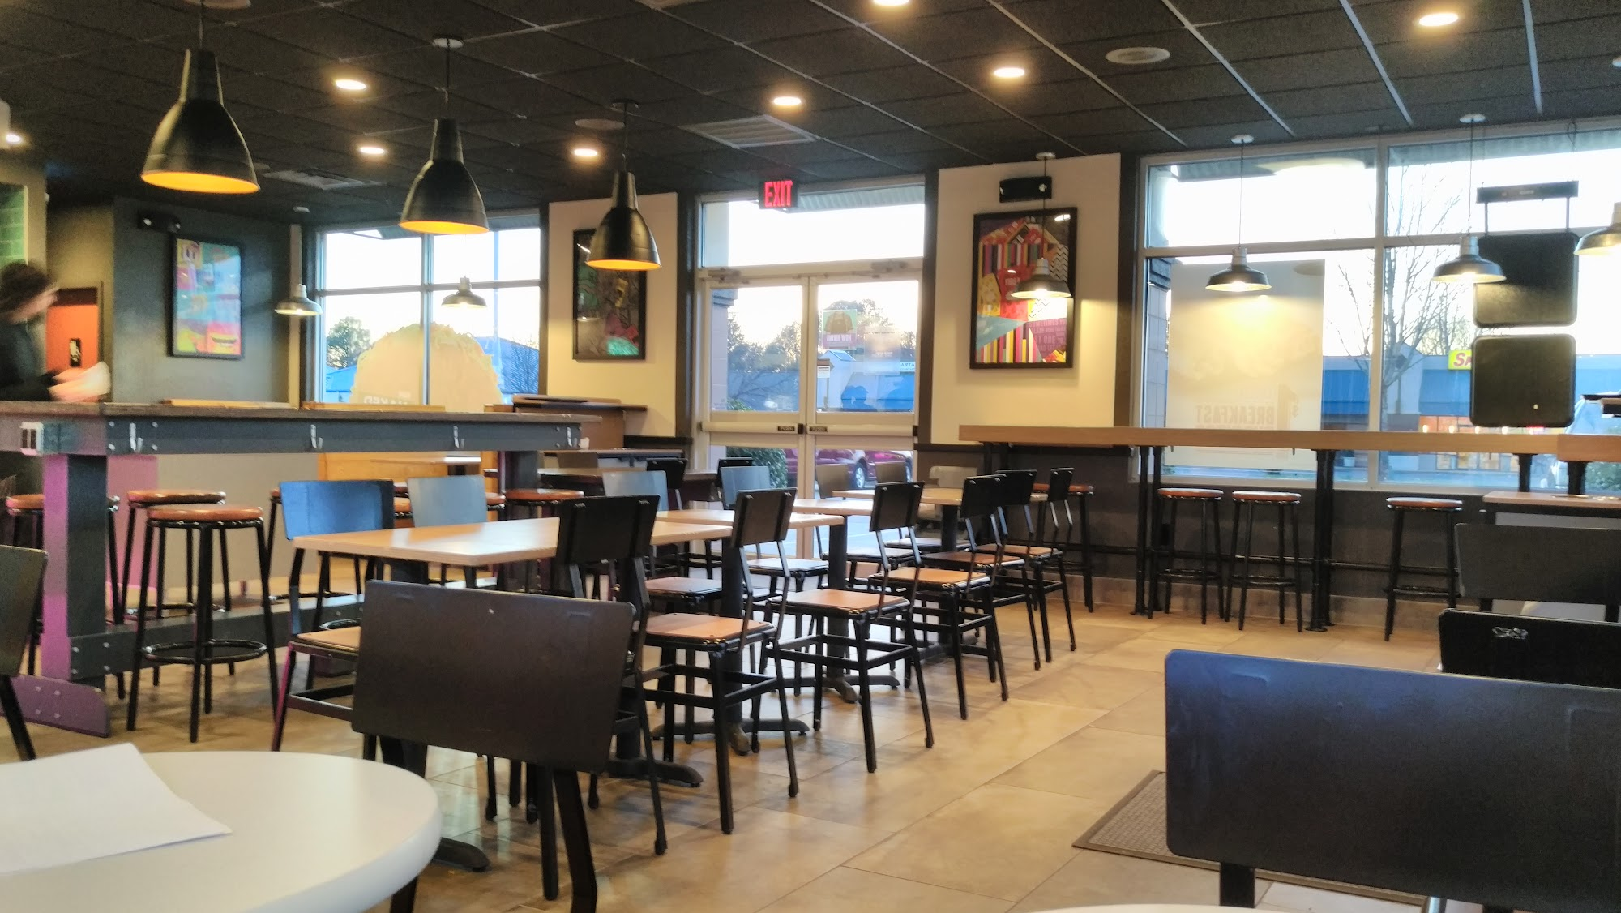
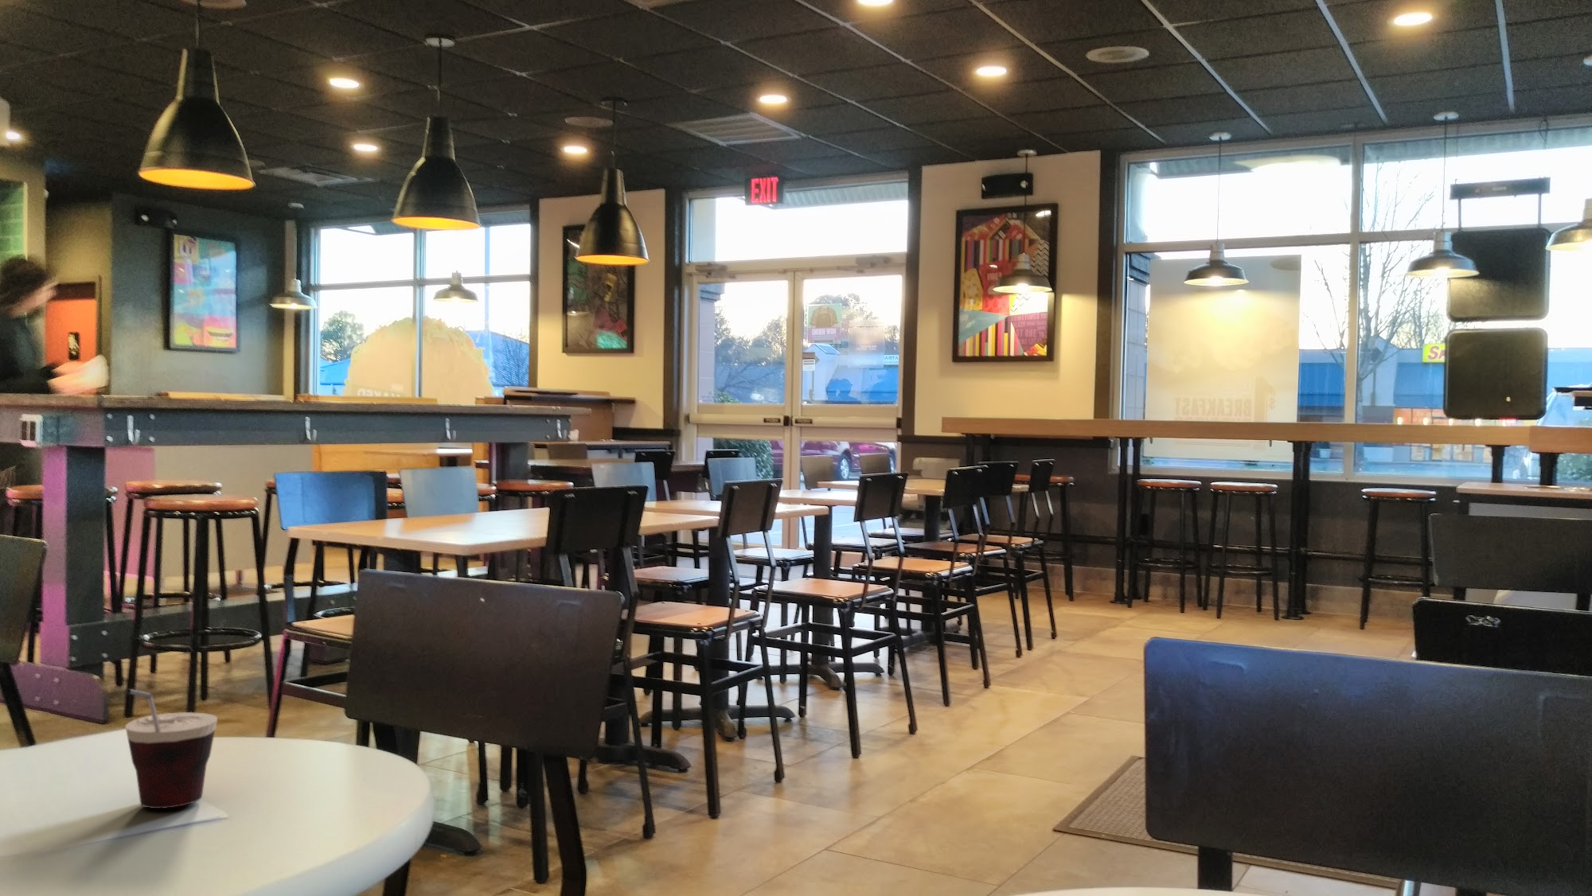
+ cup [125,688,218,810]
